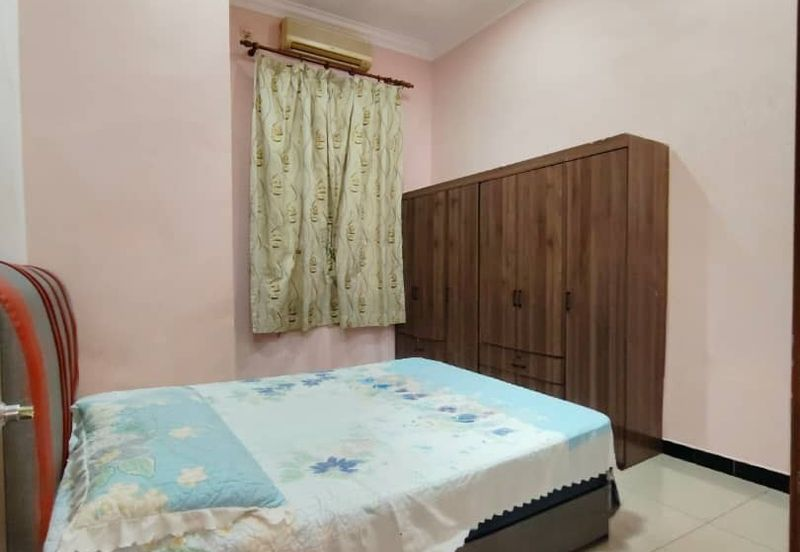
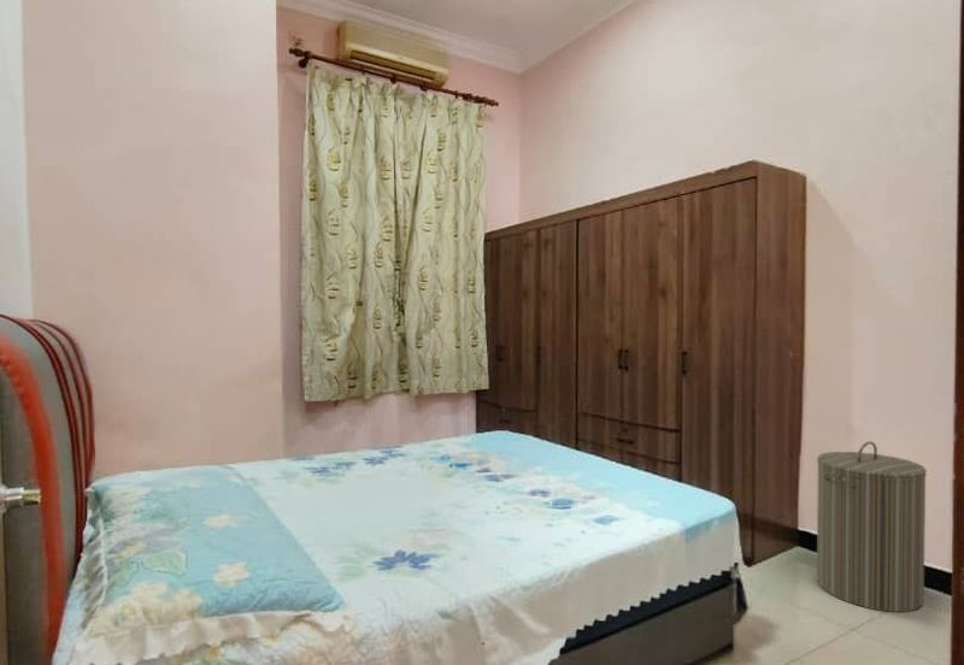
+ laundry hamper [816,440,928,613]
